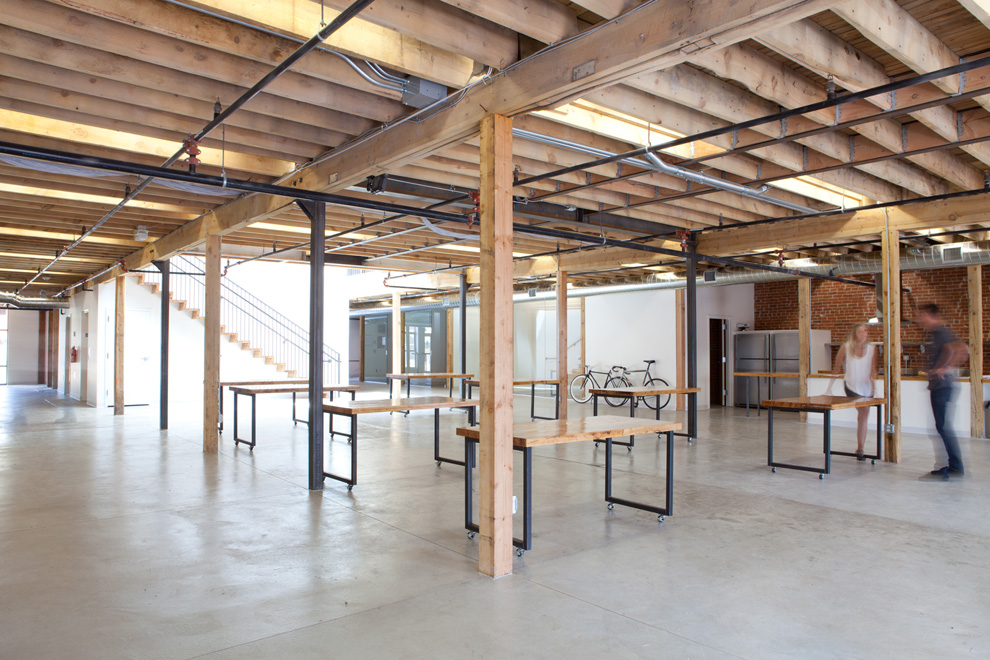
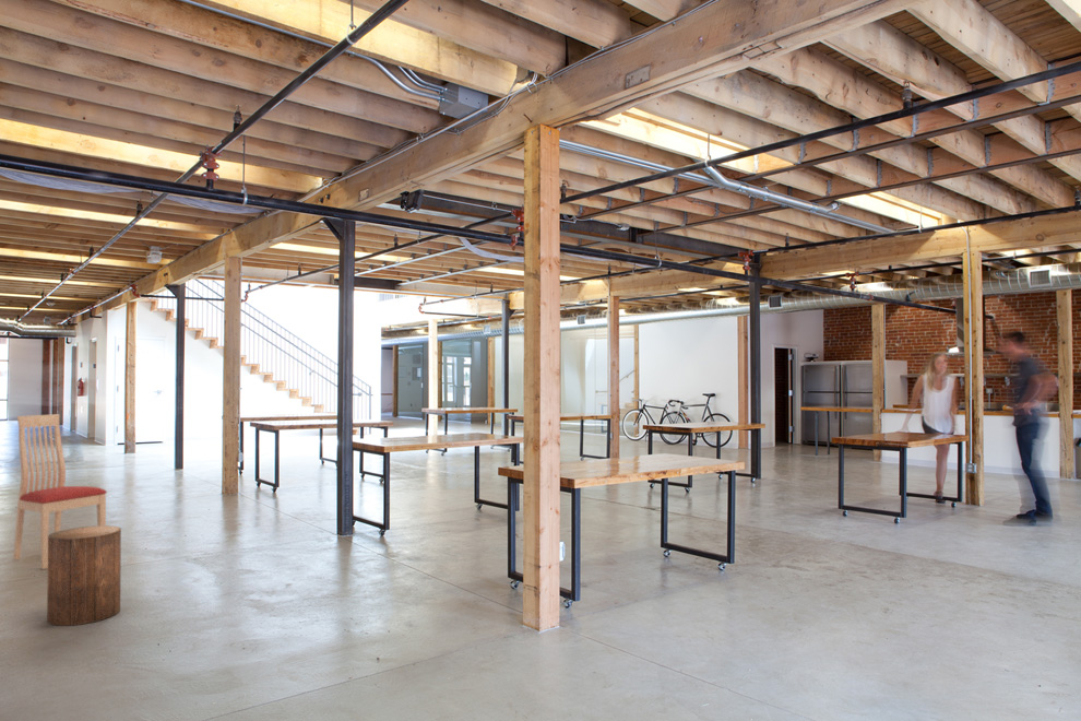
+ chair [12,413,108,570]
+ stool [46,524,122,627]
